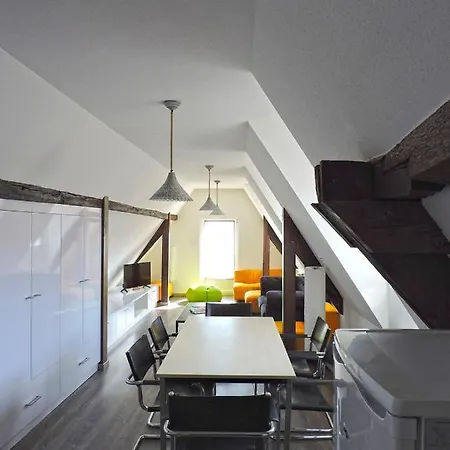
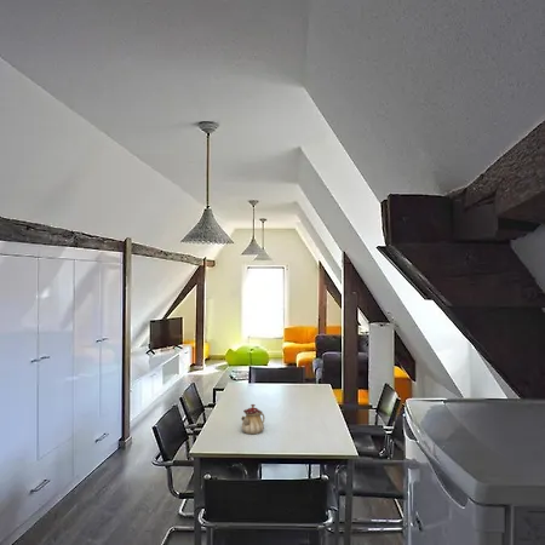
+ teapot [240,403,265,435]
